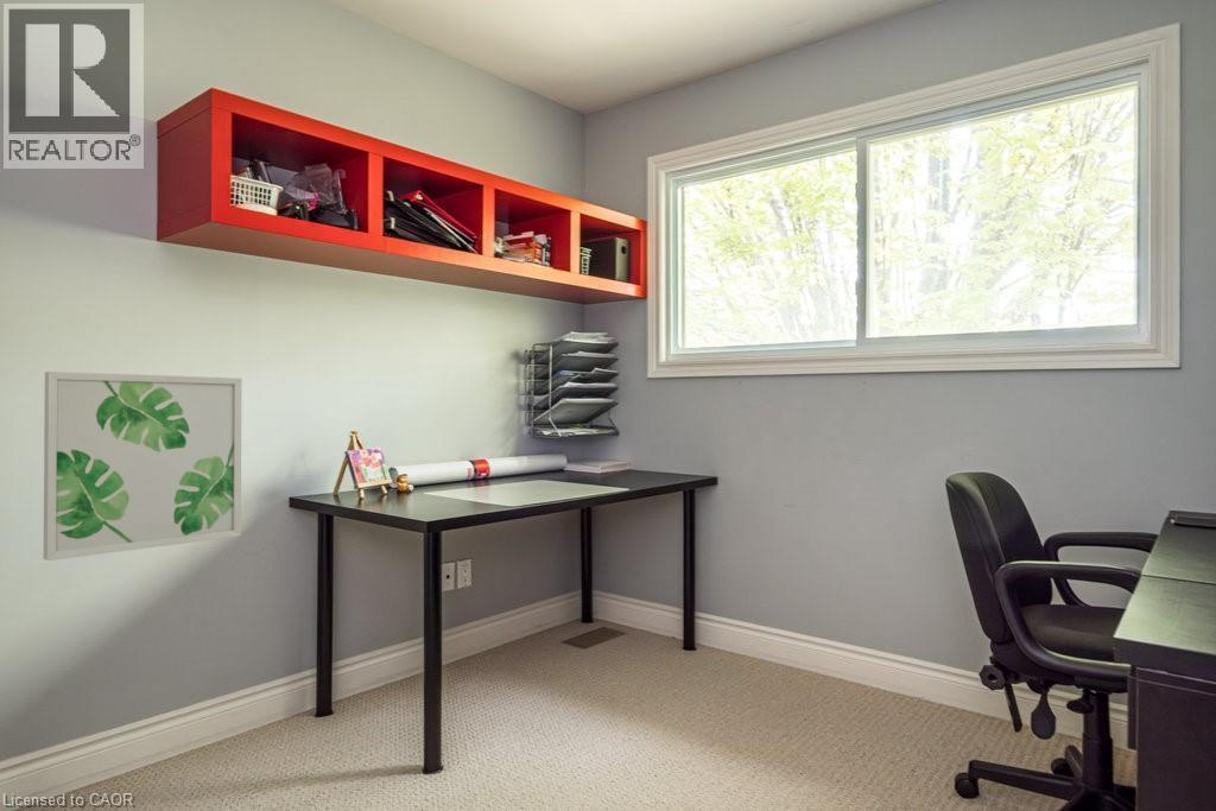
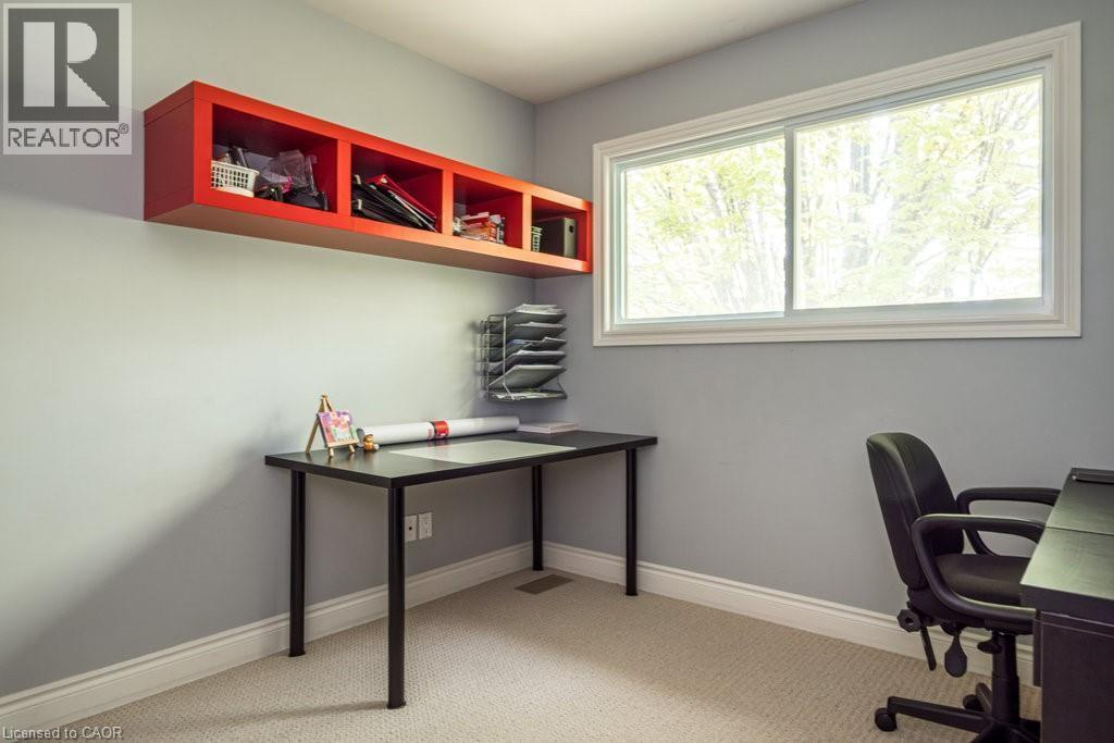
- wall art [43,370,243,562]
